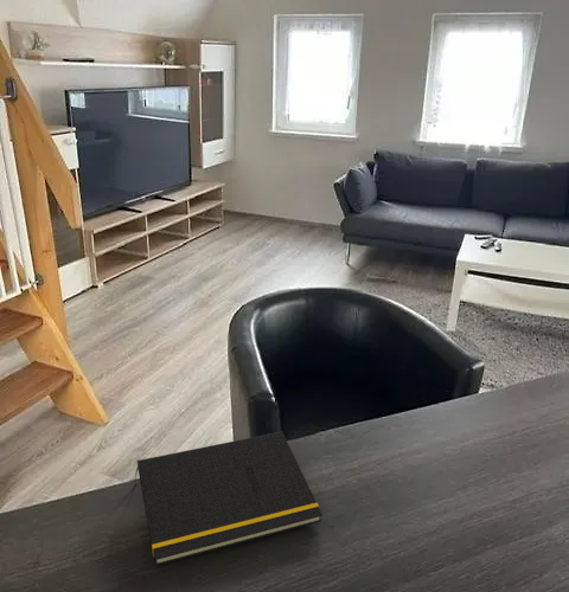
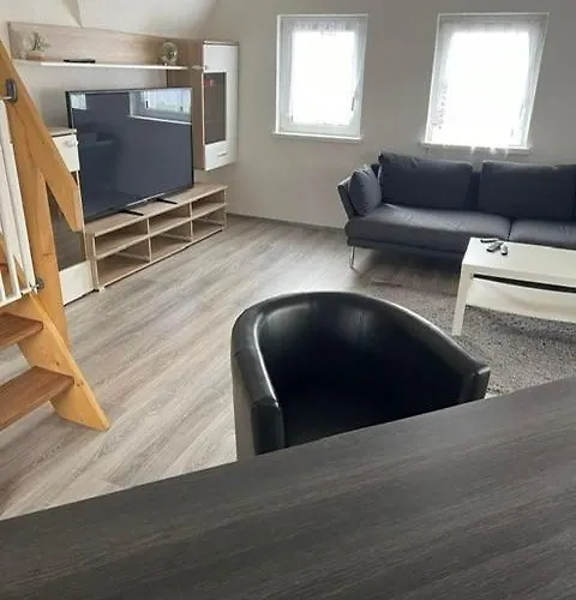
- notepad [134,431,324,567]
